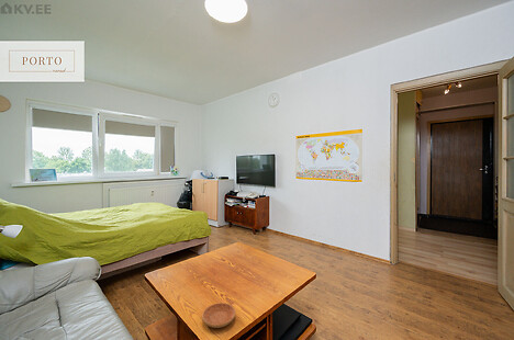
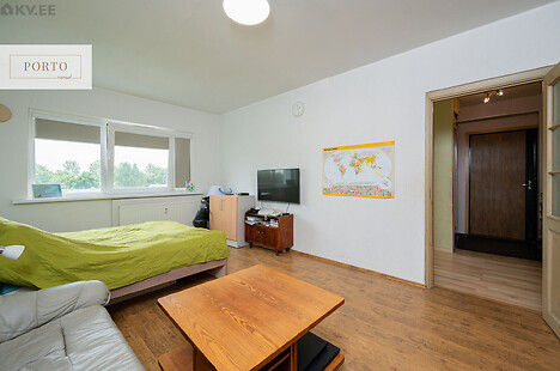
- saucer [201,302,236,329]
